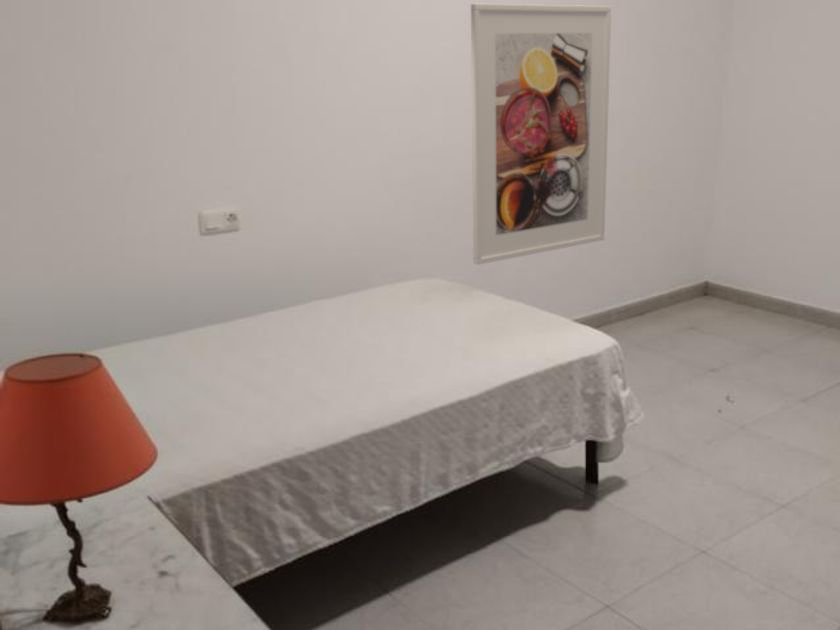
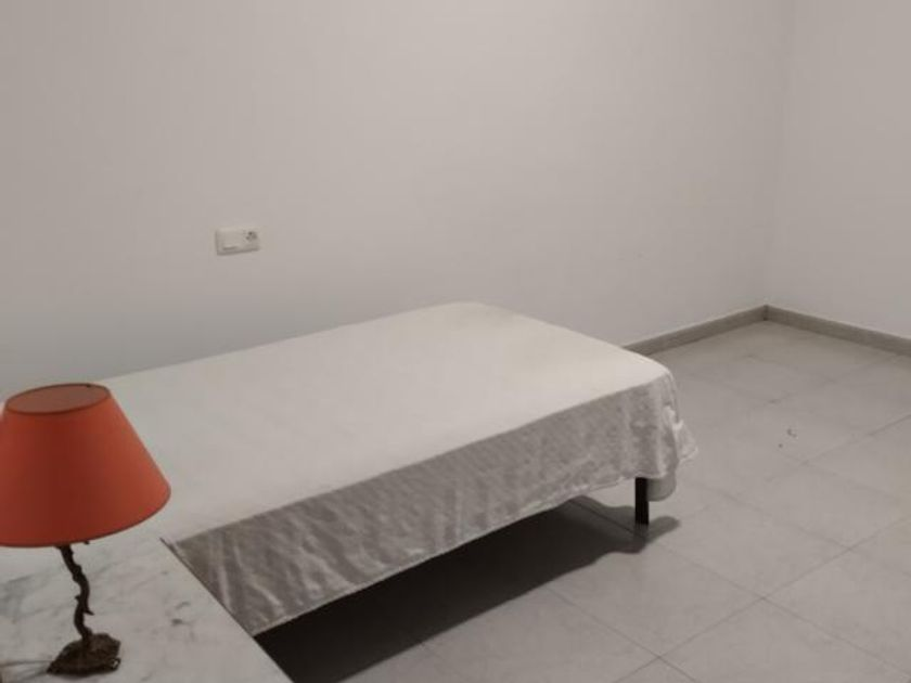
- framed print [470,2,612,266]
